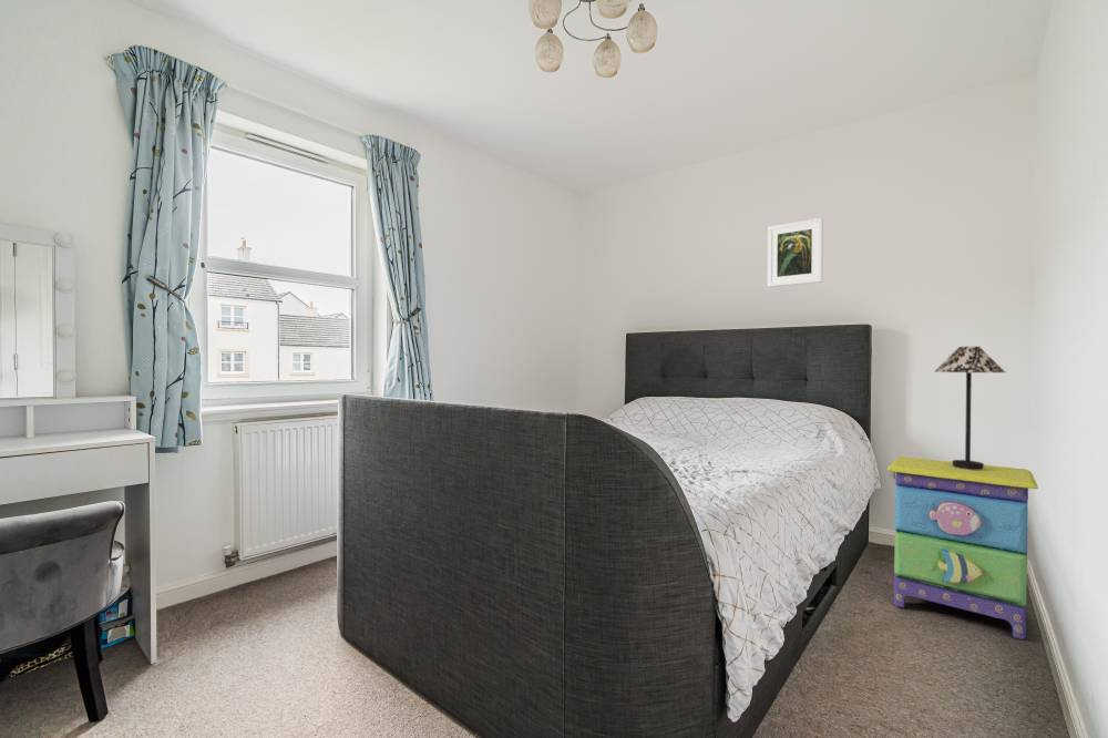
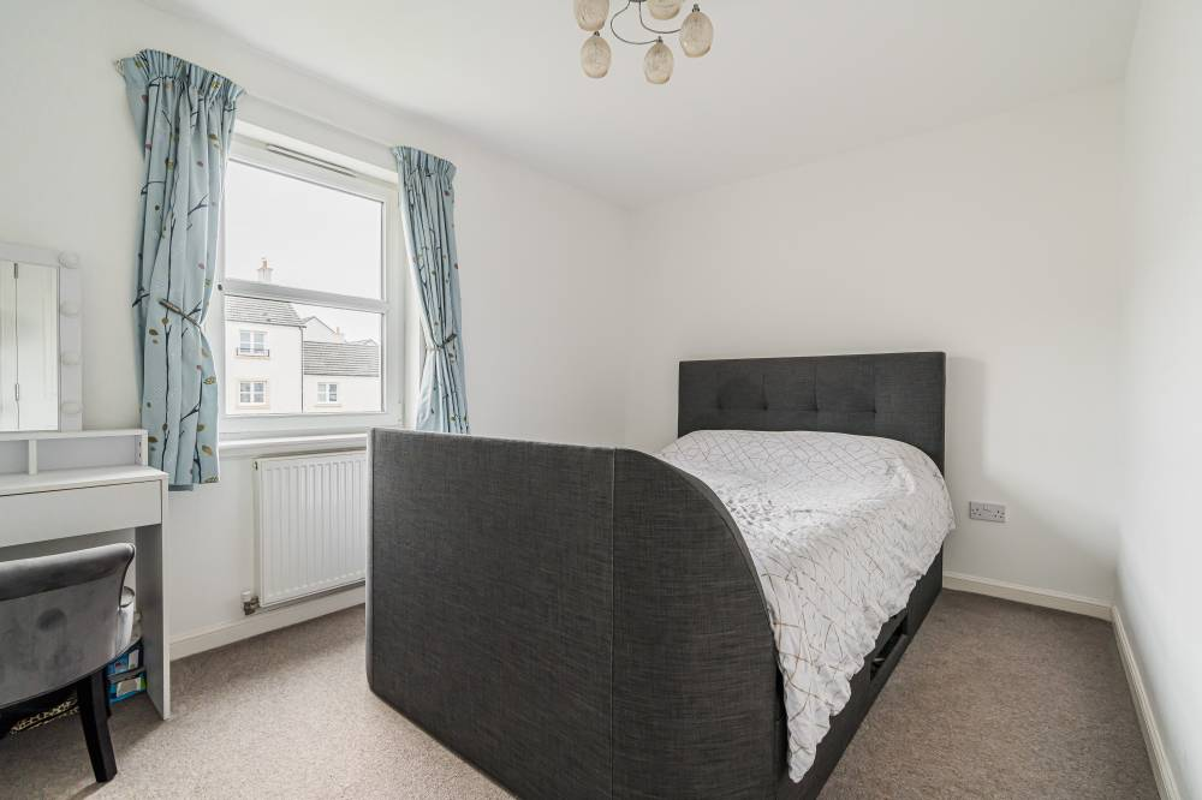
- nightstand [886,455,1039,640]
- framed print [767,217,824,288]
- table lamp [933,346,1006,470]
